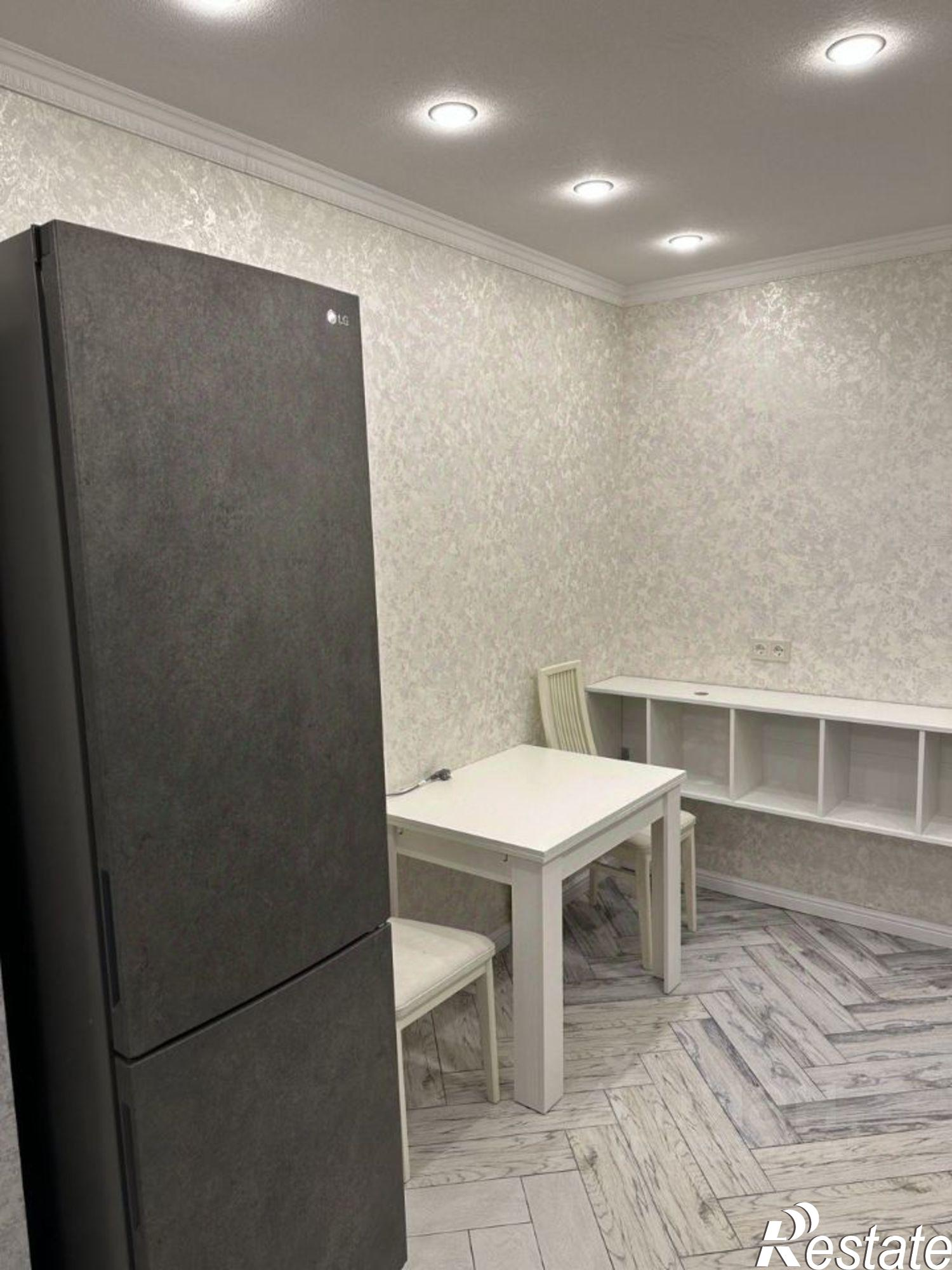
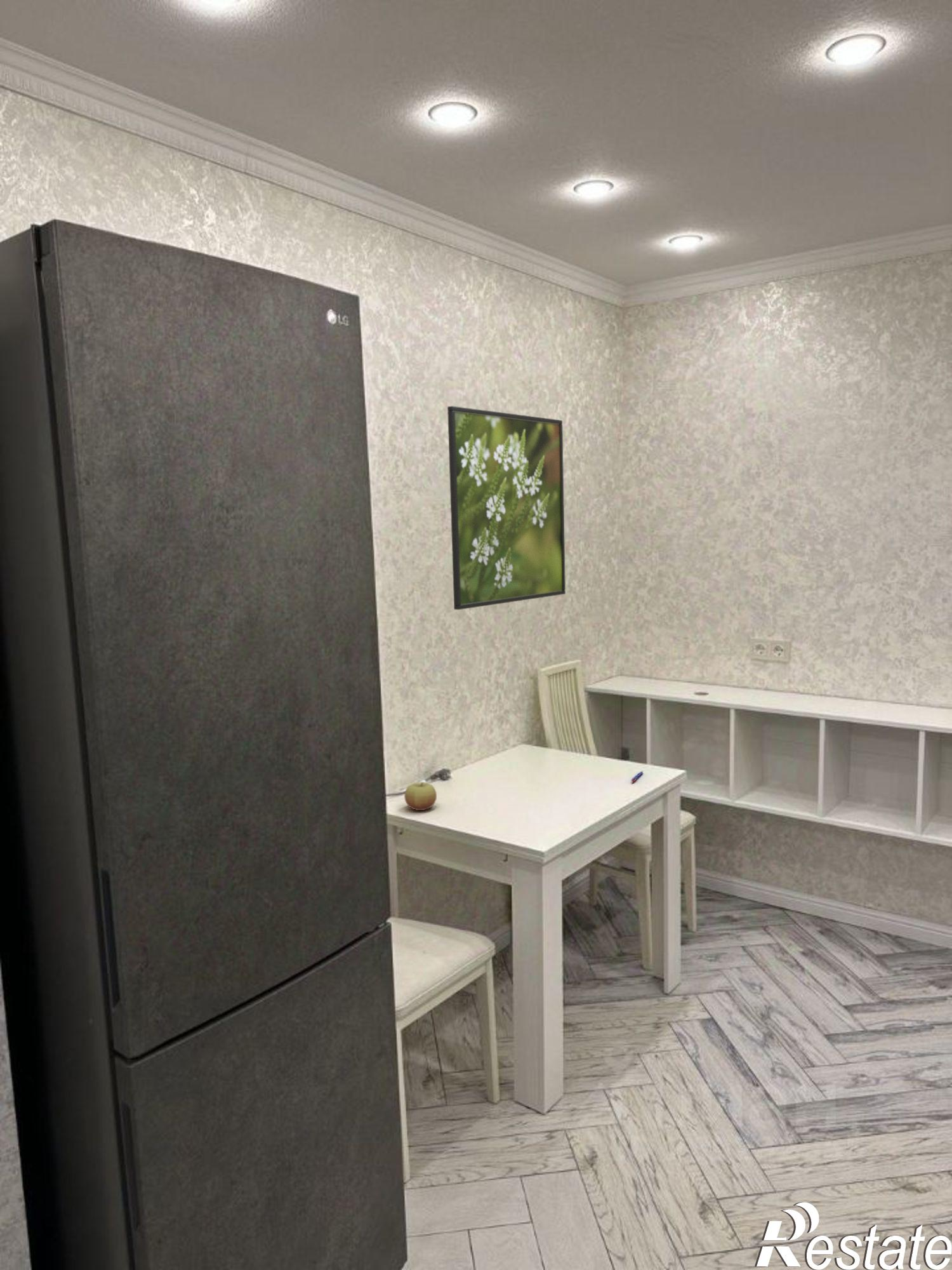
+ pen [631,770,644,783]
+ apple [404,782,437,811]
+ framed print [447,405,566,610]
